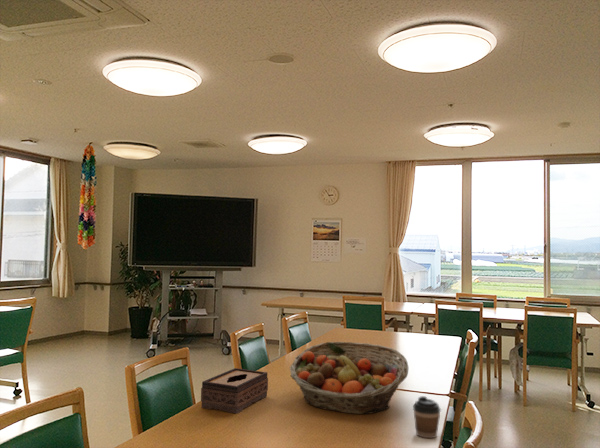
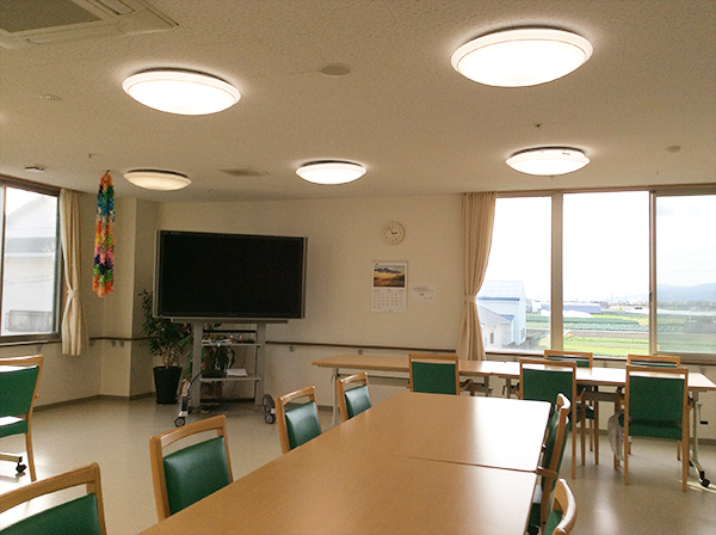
- coffee cup [412,395,442,439]
- fruit basket [289,341,409,415]
- tissue box [200,367,269,415]
